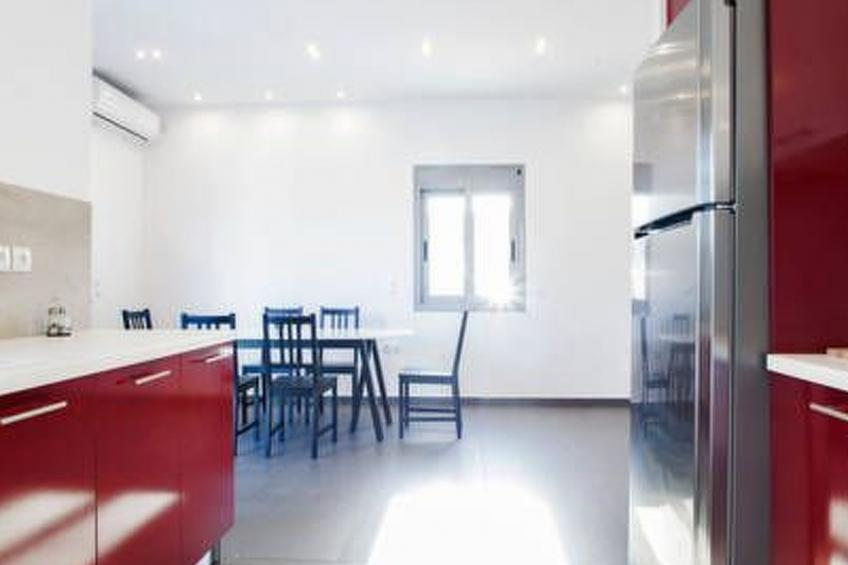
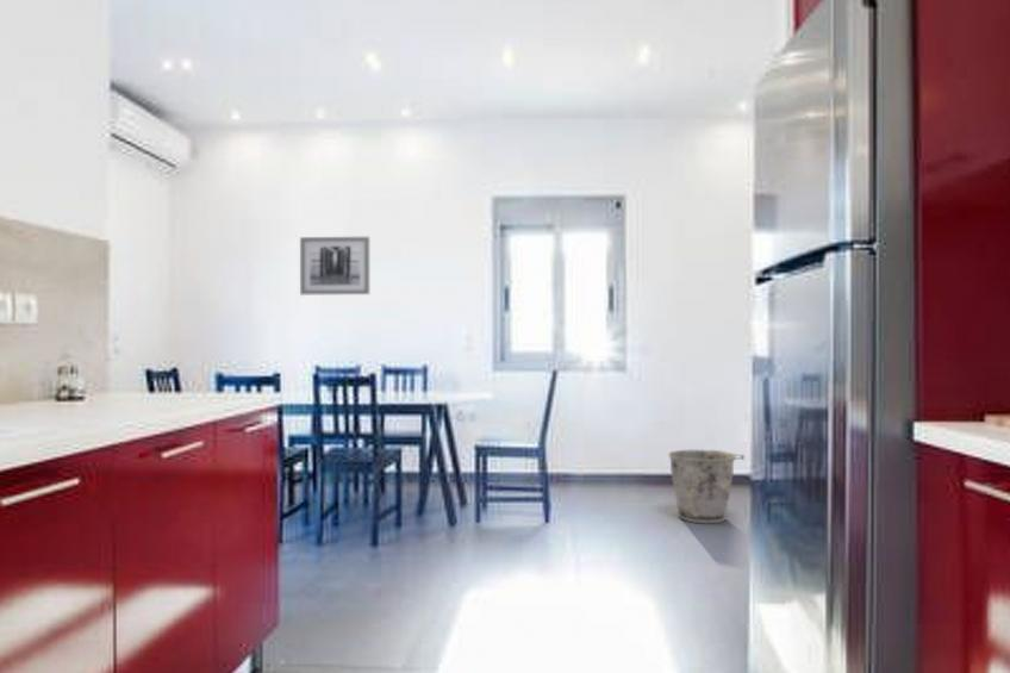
+ wall art [299,236,370,297]
+ bucket [667,449,746,525]
